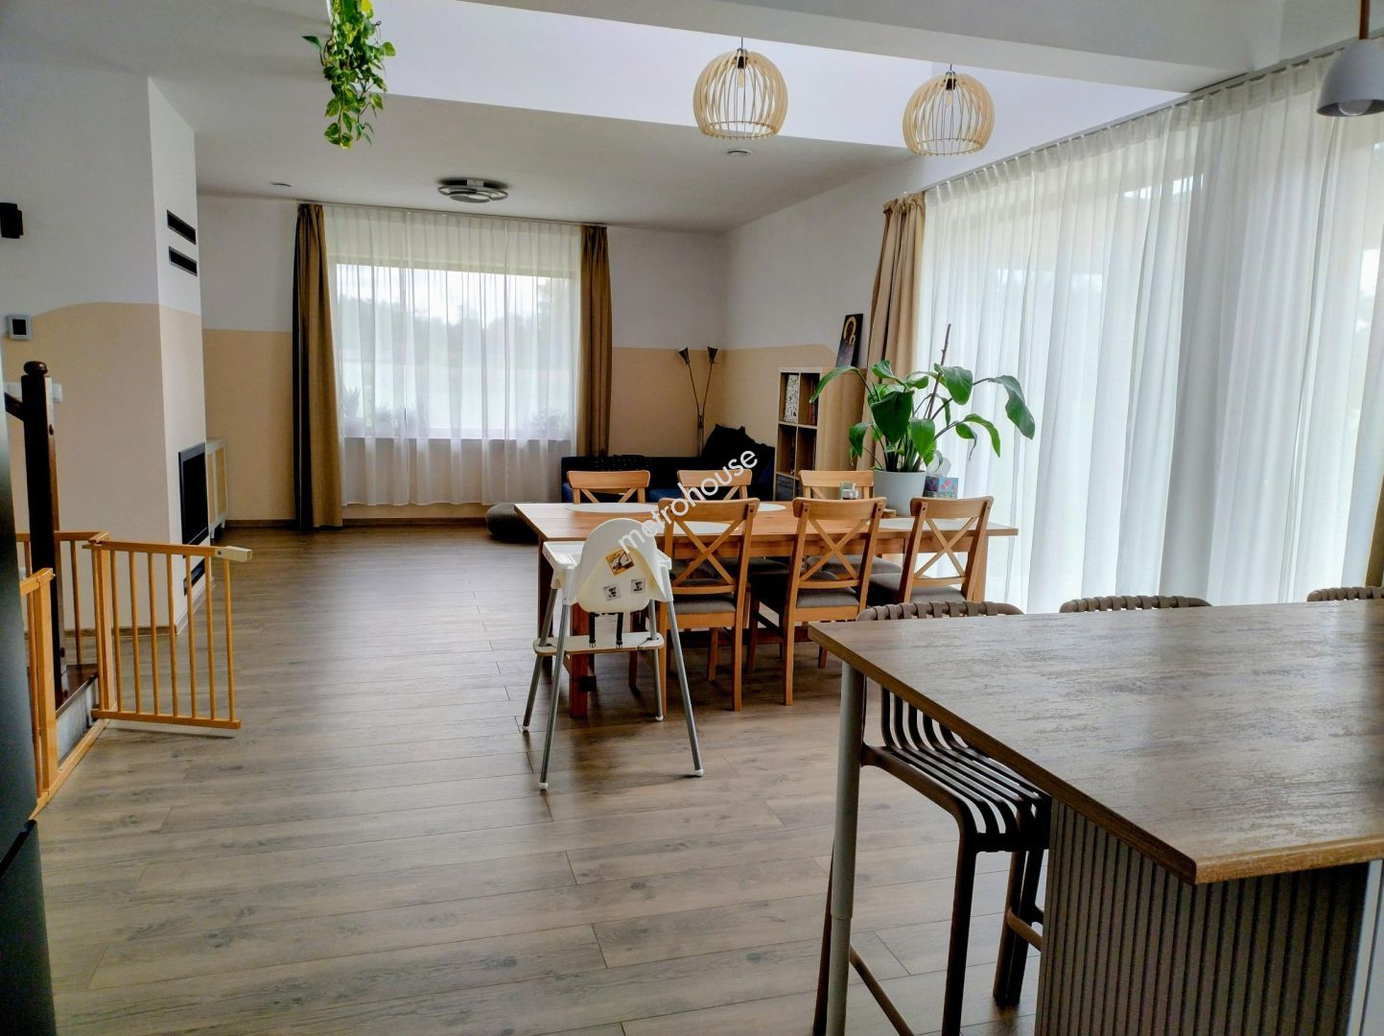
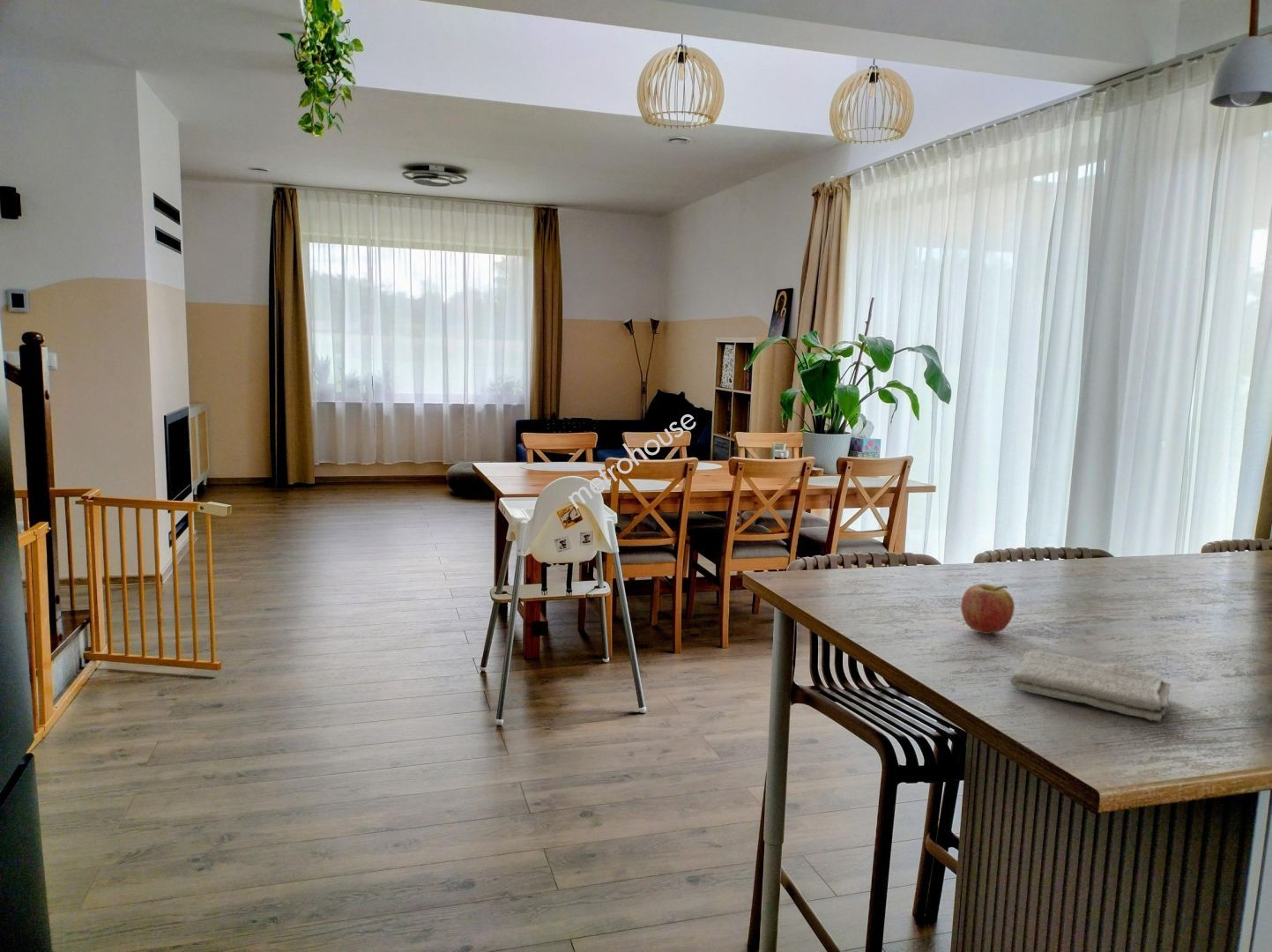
+ washcloth [1009,650,1172,723]
+ fruit [960,583,1015,635]
